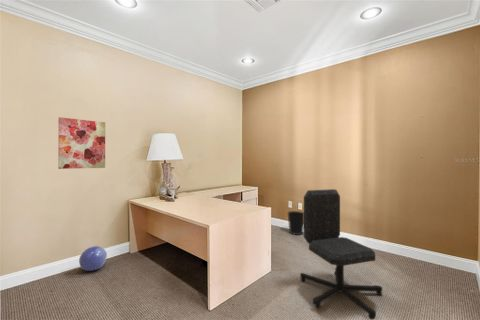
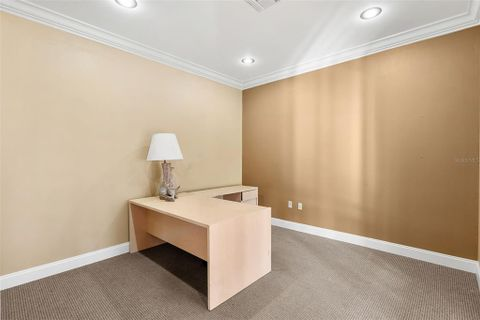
- wall art [57,116,106,170]
- chair [299,188,383,320]
- wastebasket [286,210,304,236]
- ball [78,245,108,272]
